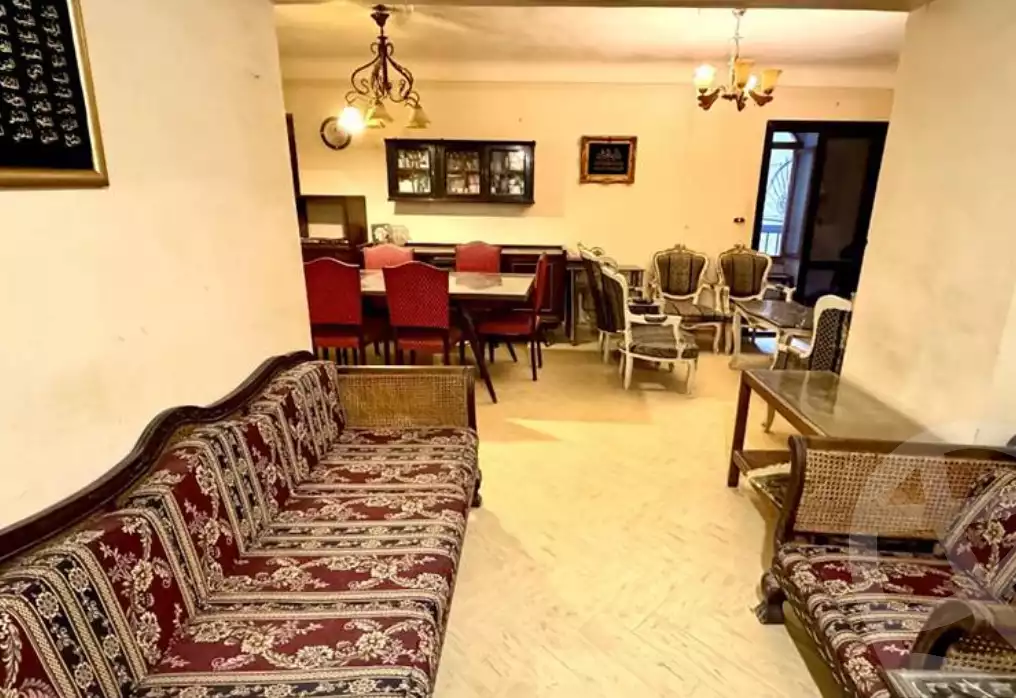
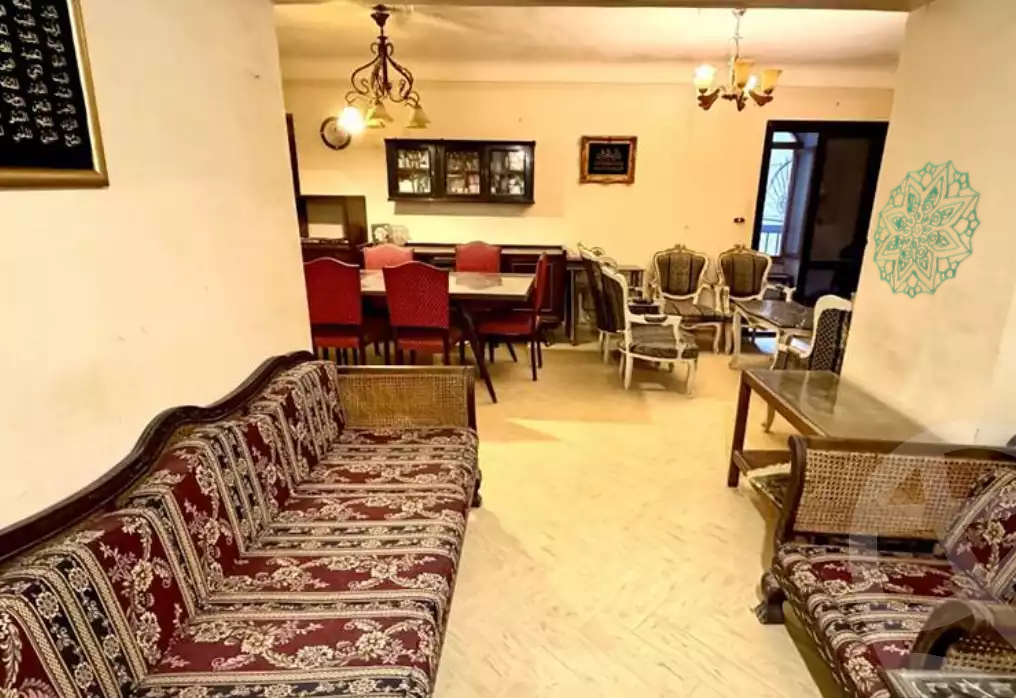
+ wall decoration [872,159,982,300]
